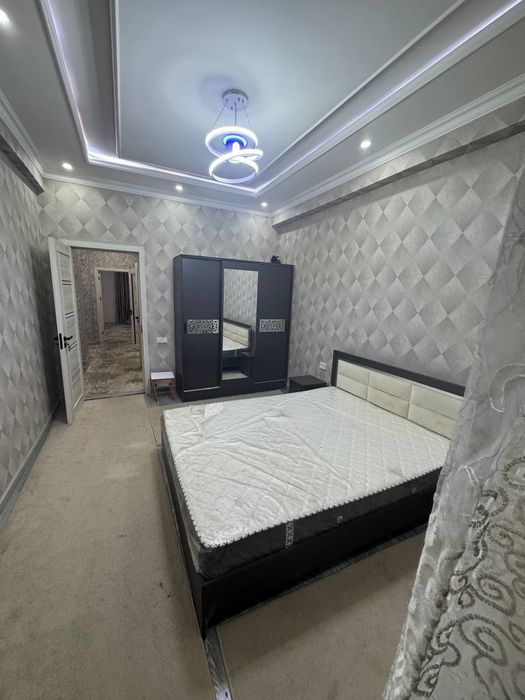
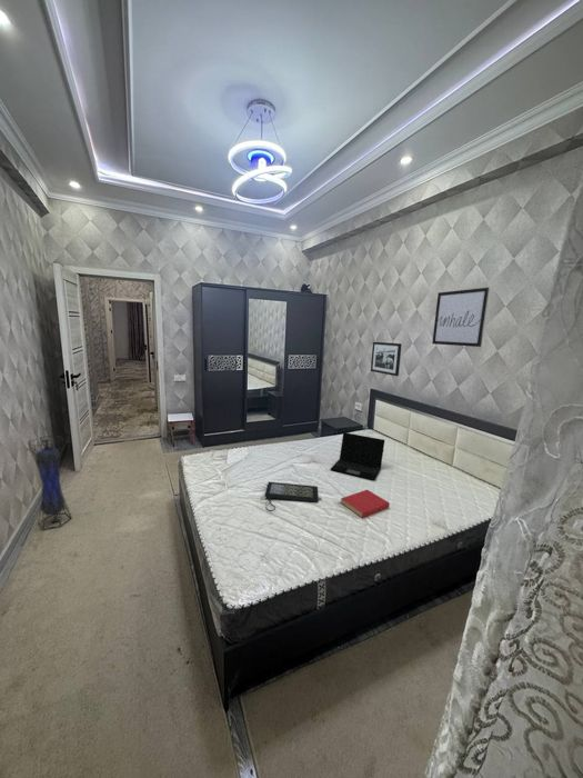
+ laptop [330,431,385,481]
+ clutch bag [259,481,322,512]
+ book [340,489,391,519]
+ picture frame [370,341,403,377]
+ wall art [431,287,491,348]
+ lantern [27,435,73,531]
